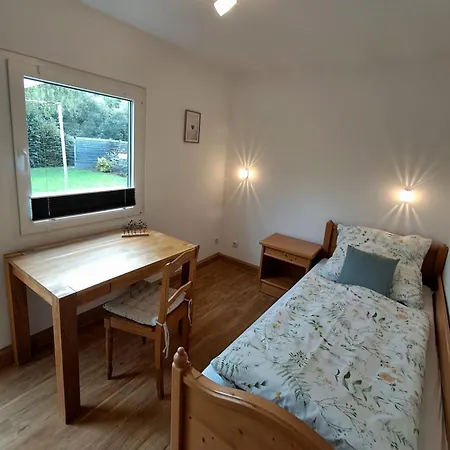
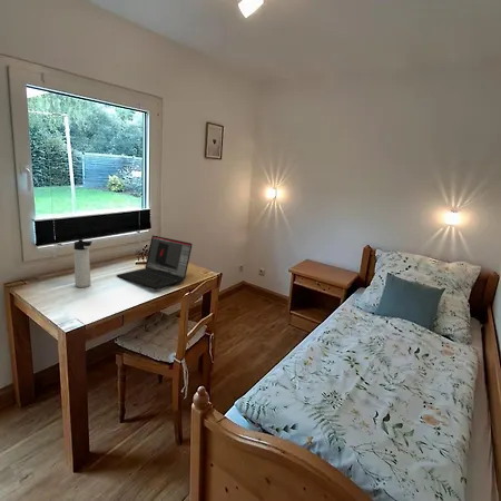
+ thermos bottle [73,238,92,288]
+ laptop [116,235,194,291]
